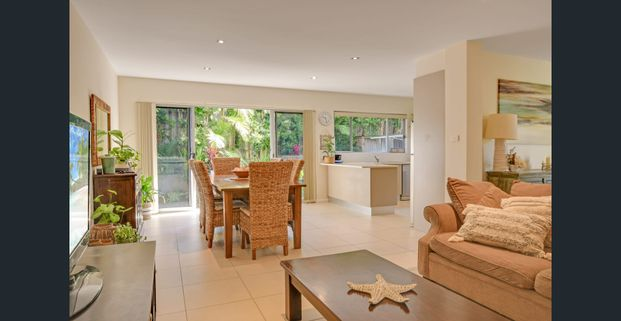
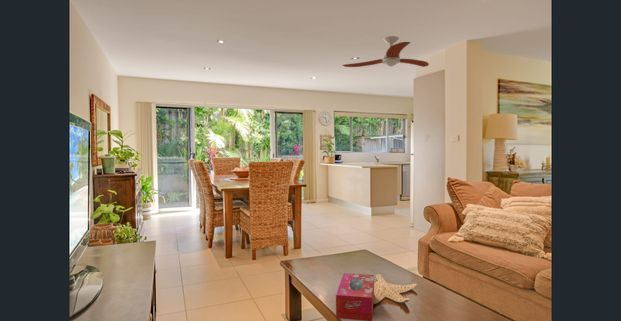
+ tissue box [335,272,375,321]
+ ceiling fan [342,35,430,68]
